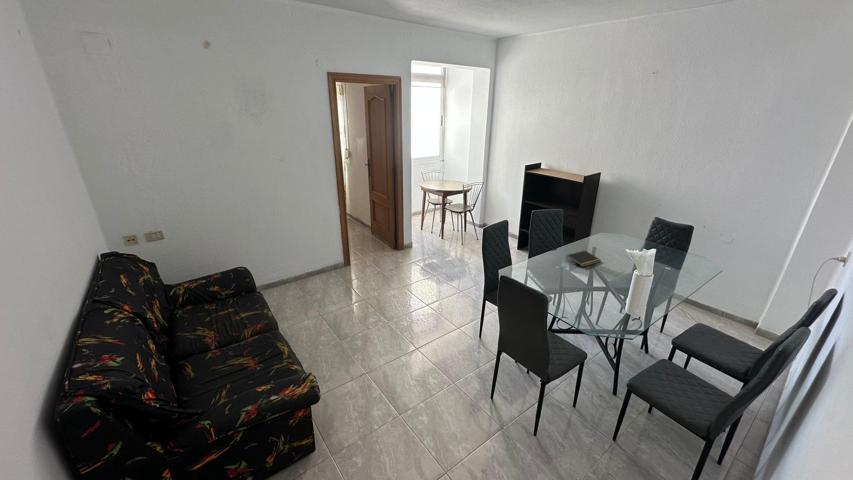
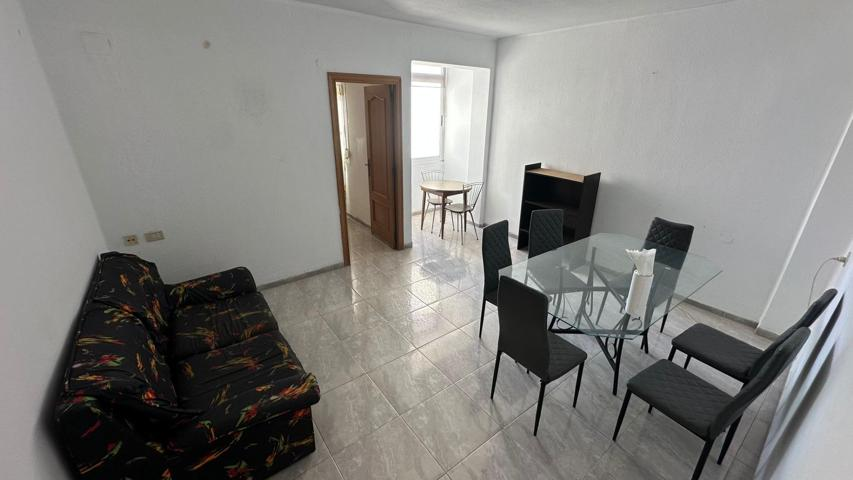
- notepad [565,250,602,268]
